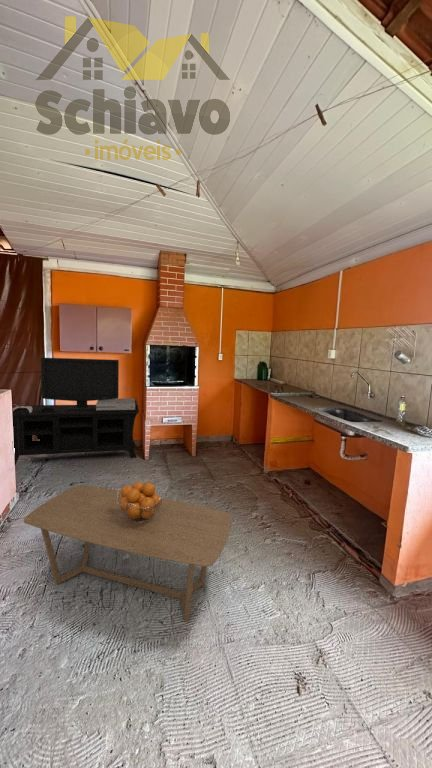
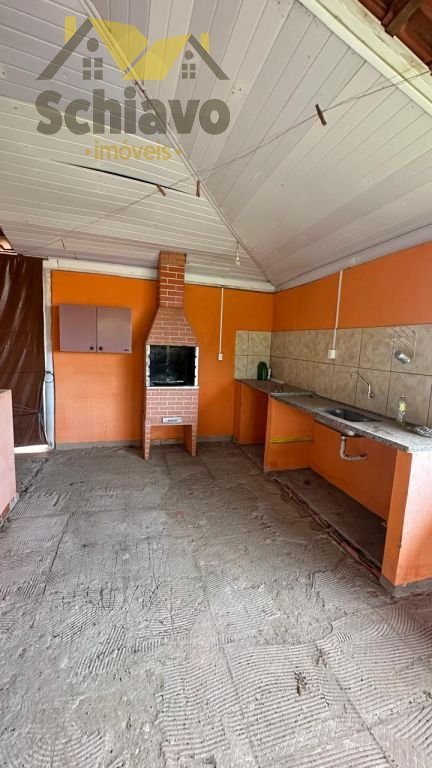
- media console [12,357,140,466]
- coffee table [23,484,233,623]
- fruit basket [117,480,165,523]
